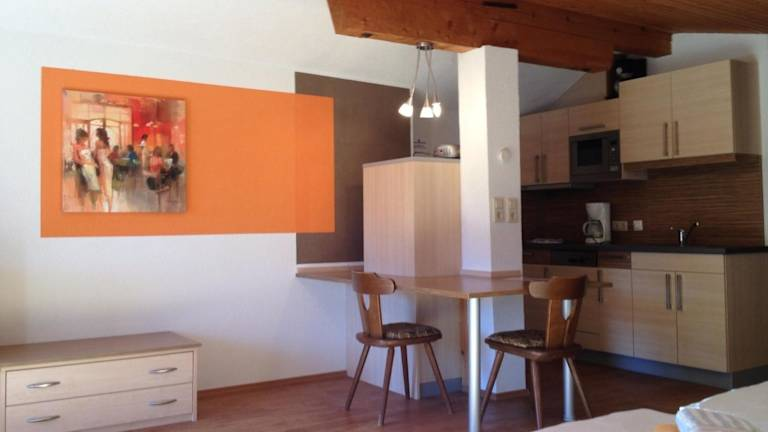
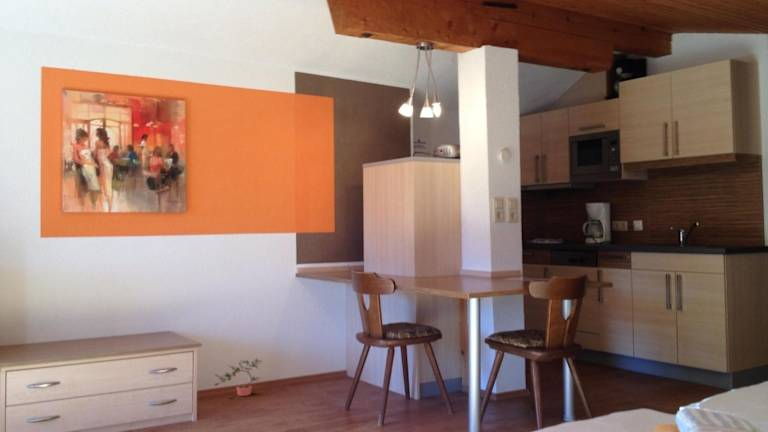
+ potted plant [214,358,264,400]
